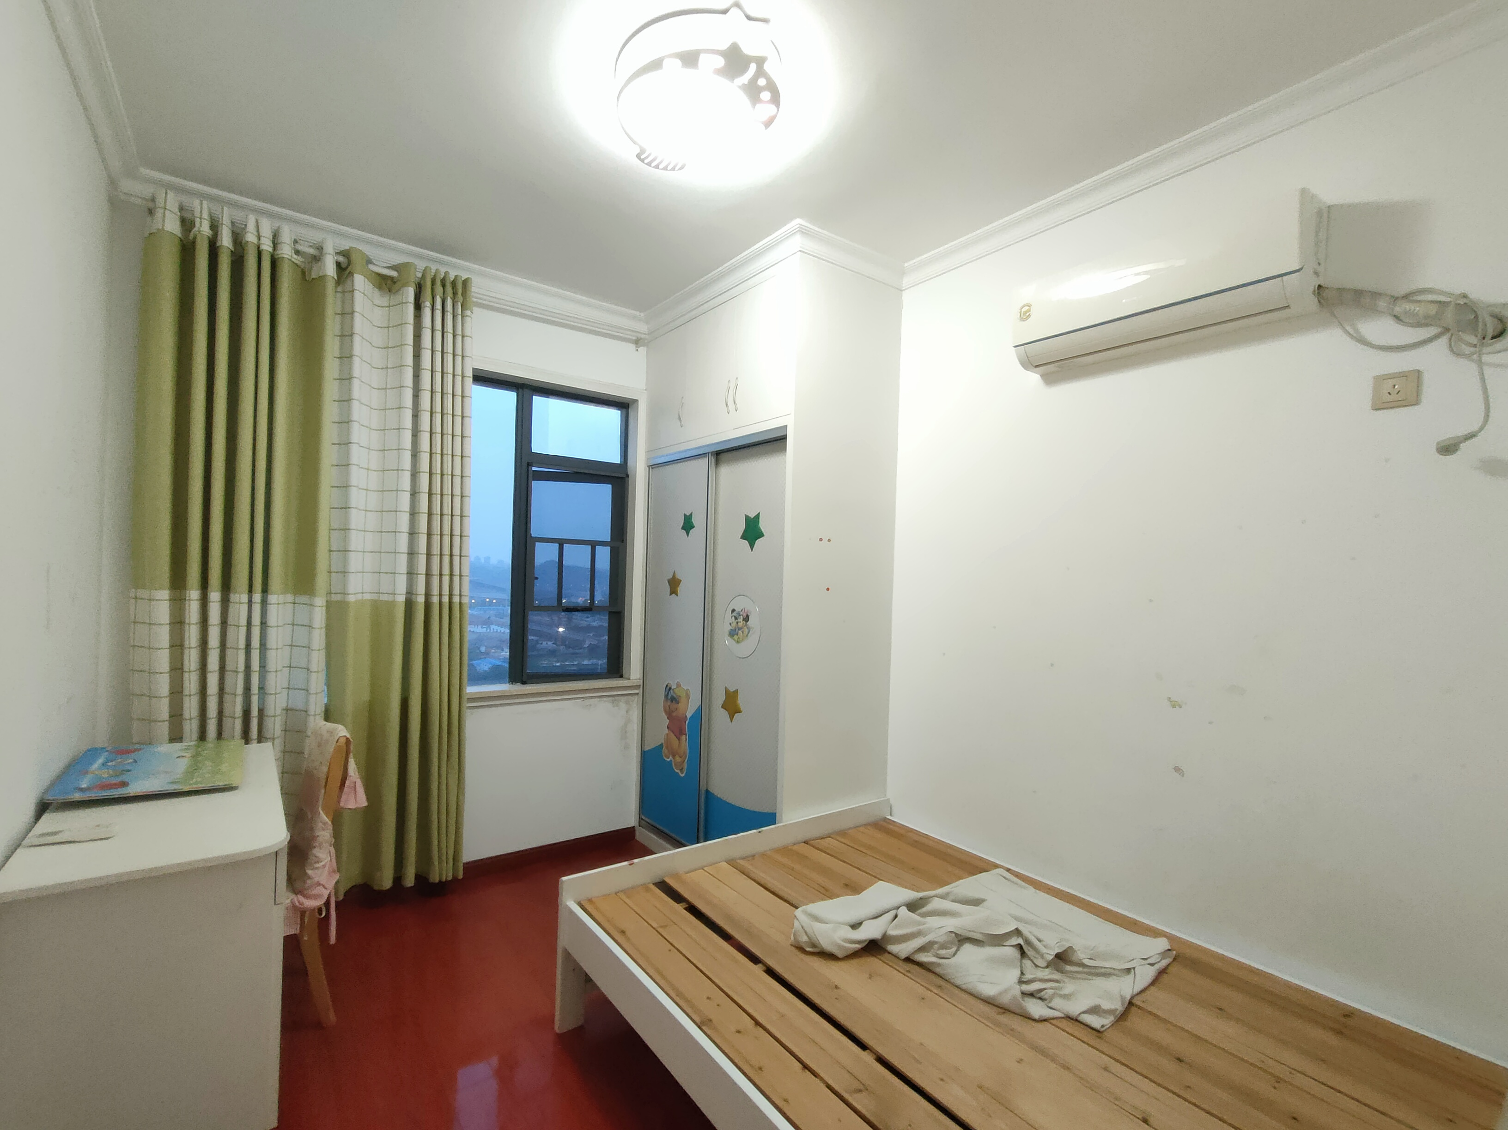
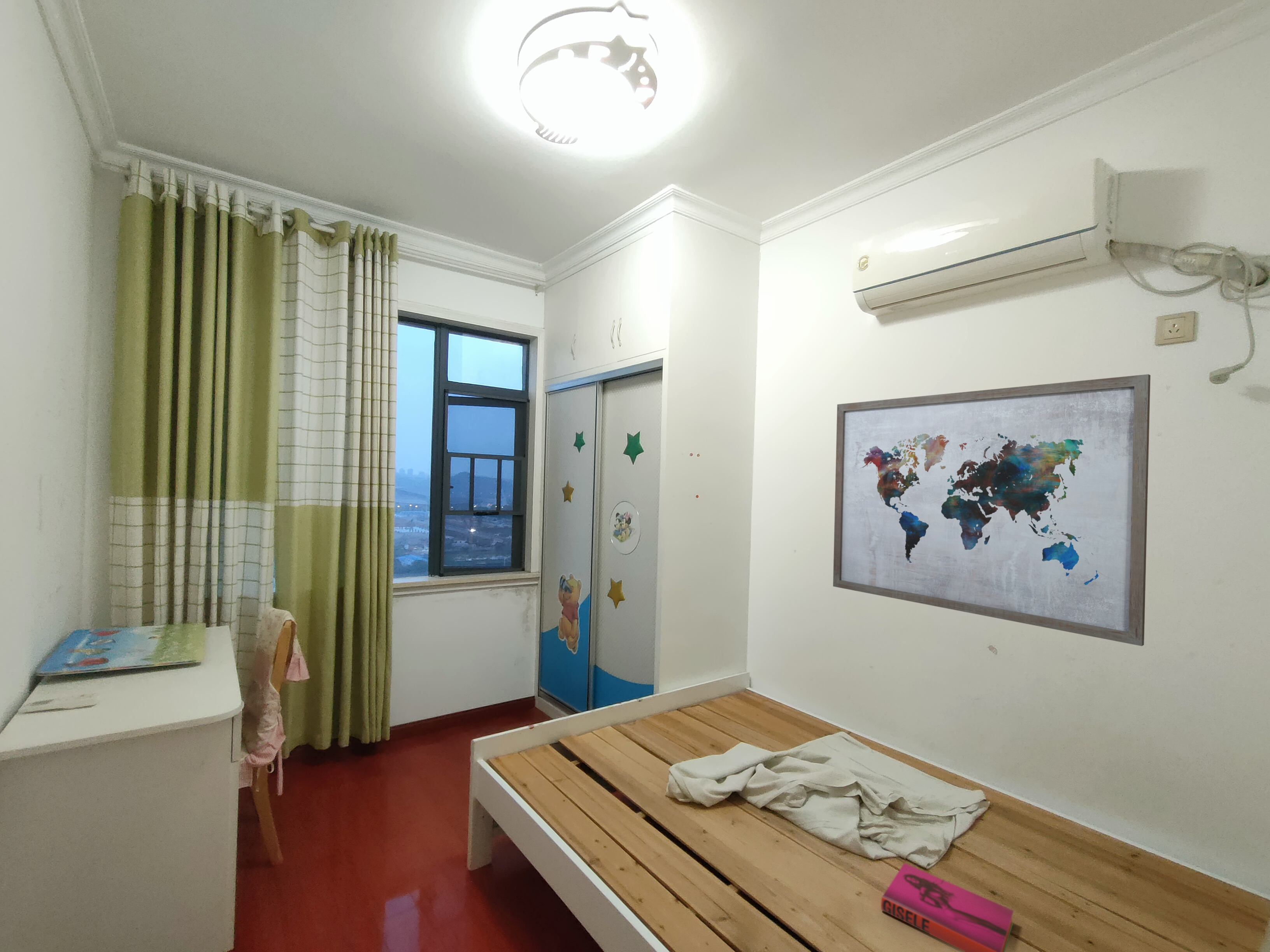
+ hardback book [881,863,1014,952]
+ wall art [833,374,1151,646]
